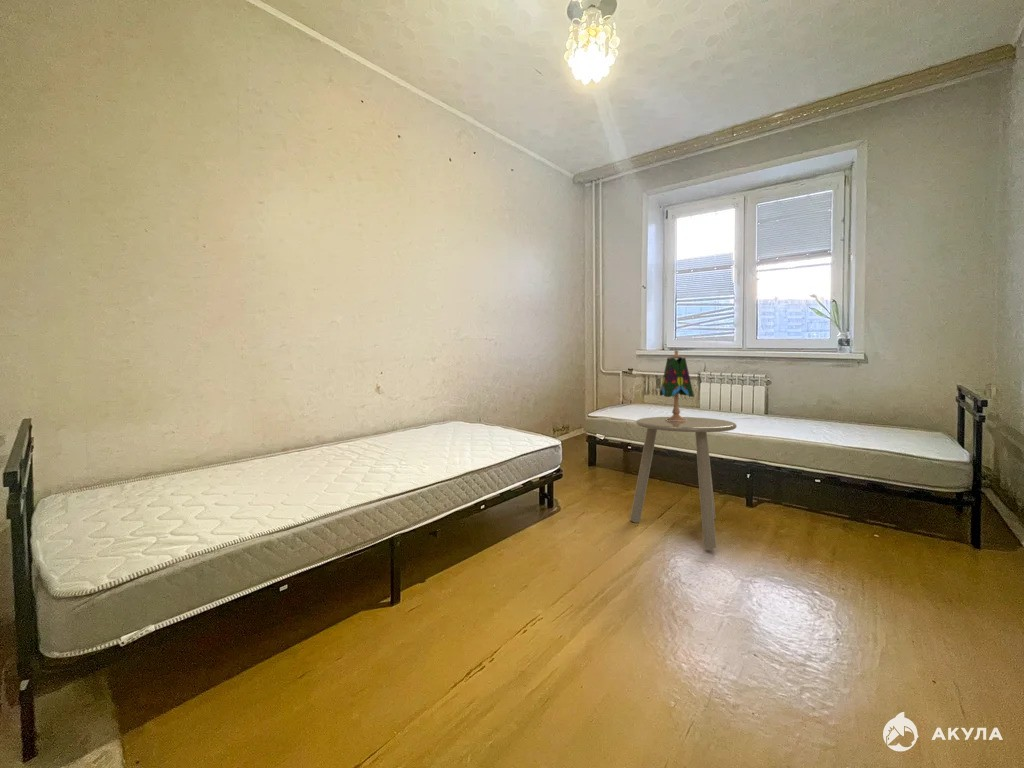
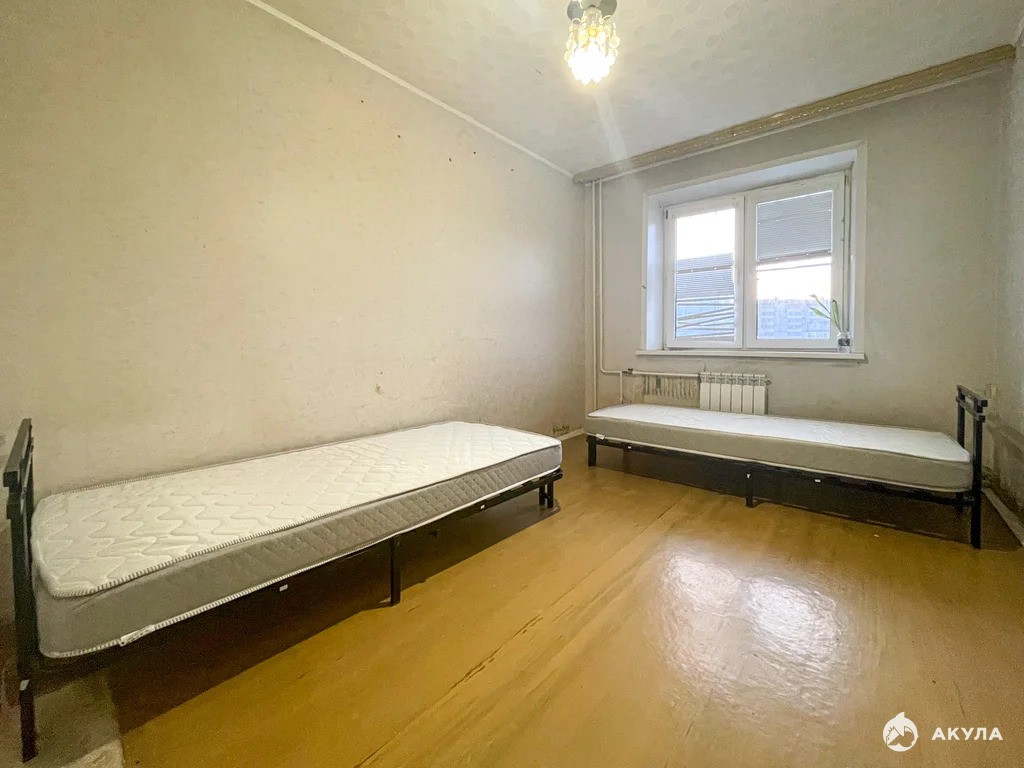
- table lamp [659,349,695,421]
- side table [629,416,738,549]
